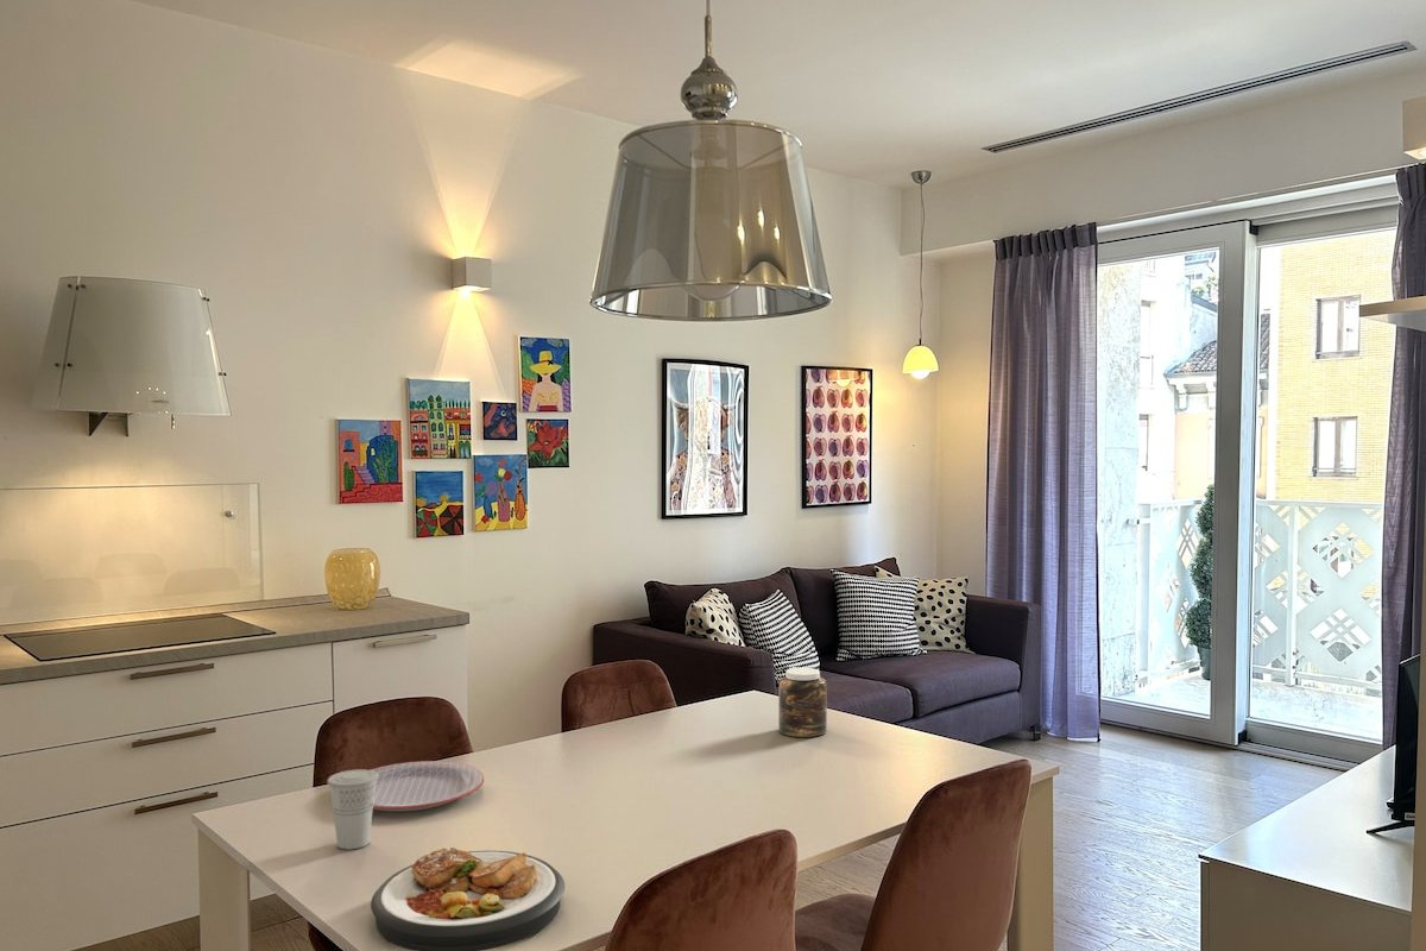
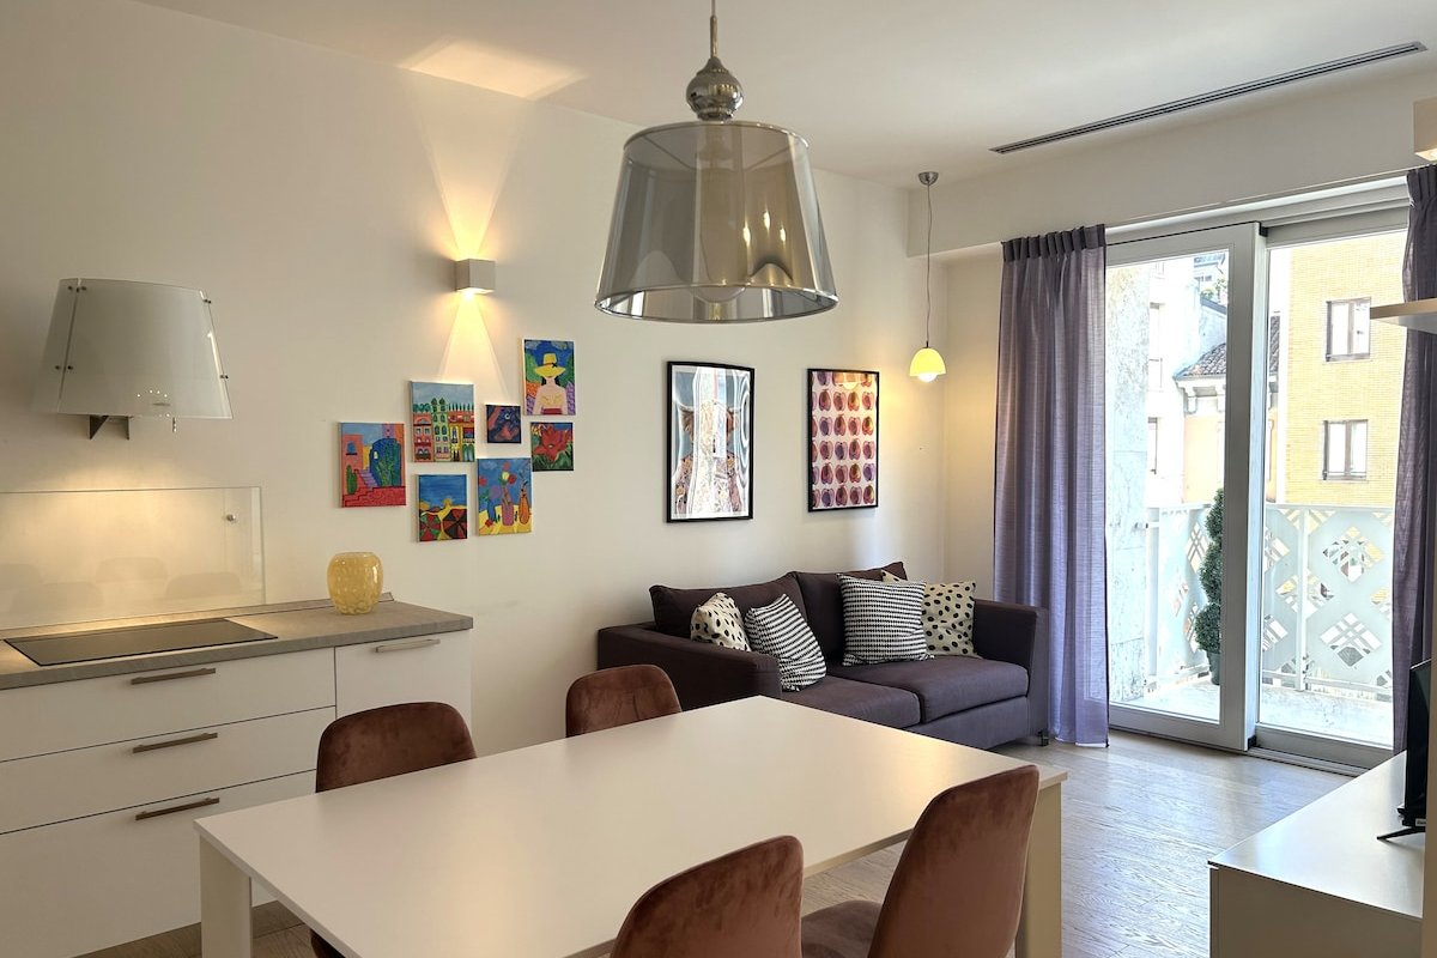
- plate [368,760,485,812]
- jar [777,667,828,738]
- cup [326,768,378,850]
- plate [370,846,566,951]
